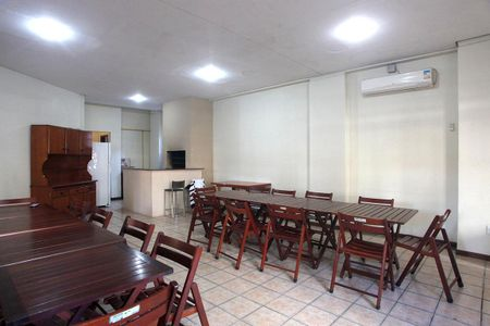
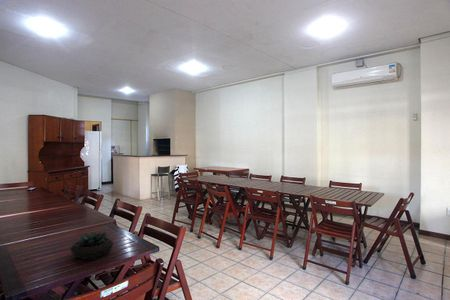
+ succulent plant [69,231,115,261]
